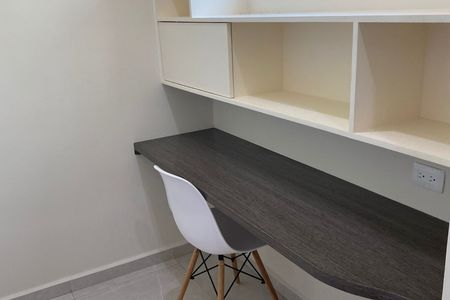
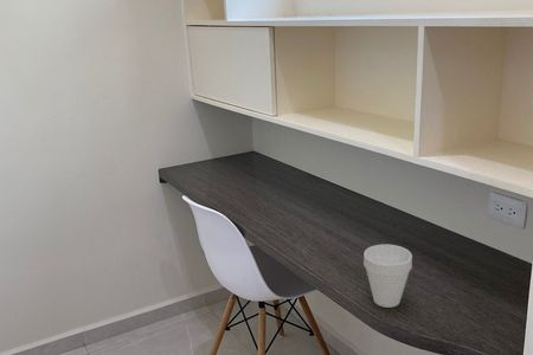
+ cup [362,244,413,309]
